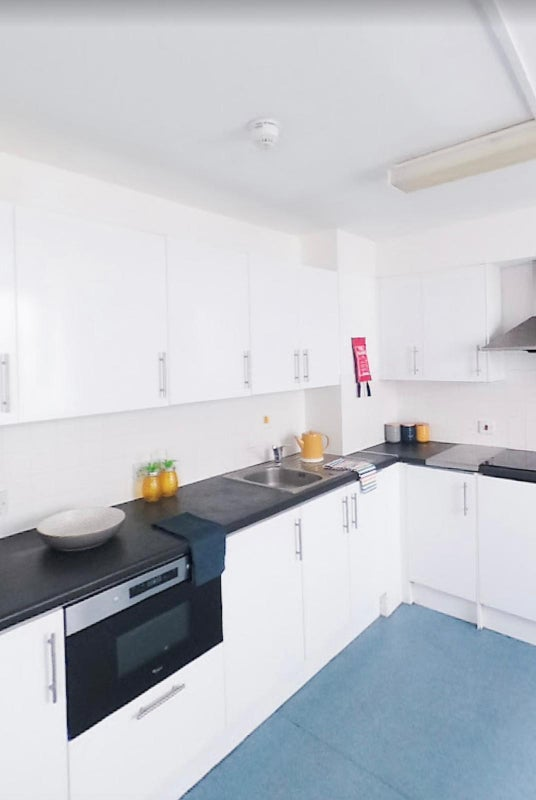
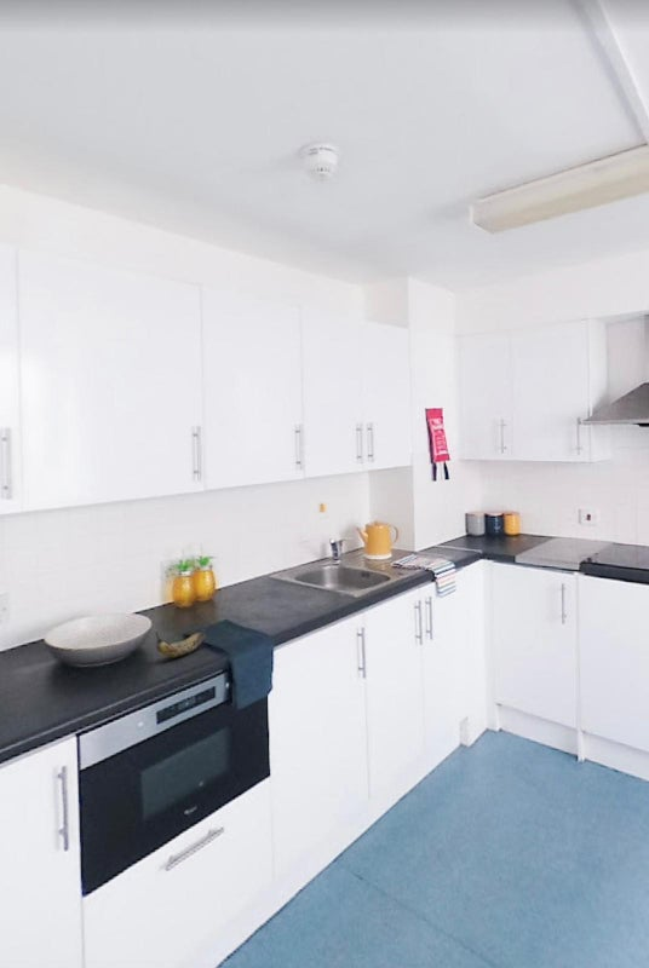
+ banana [153,628,208,658]
